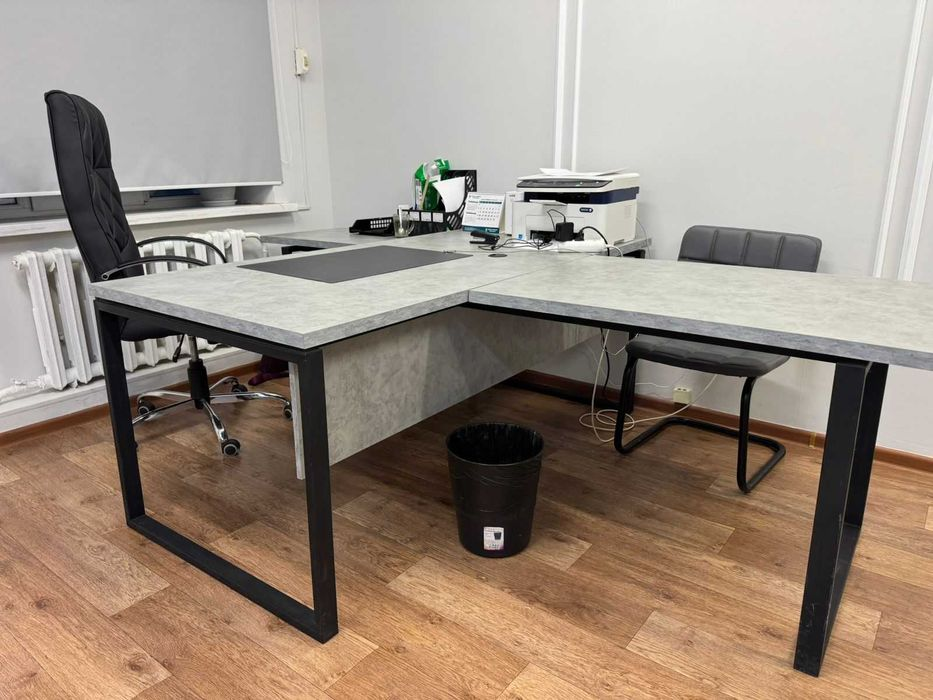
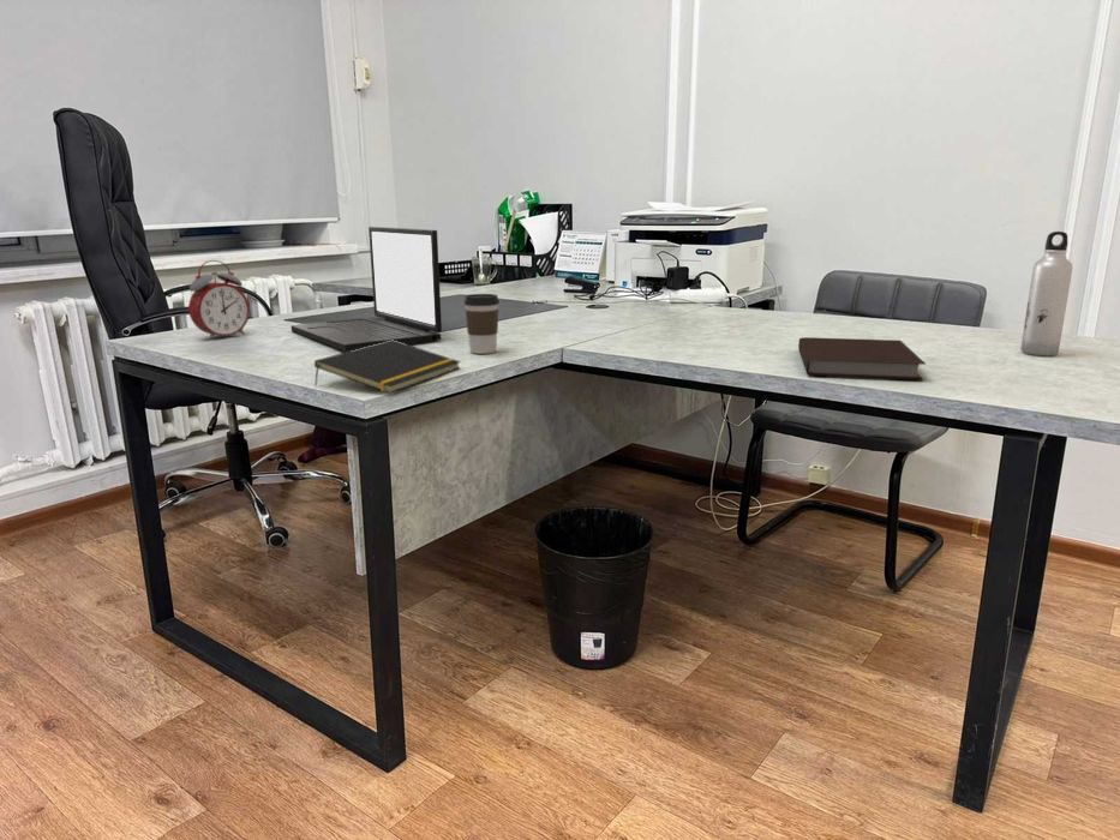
+ water bottle [1019,230,1073,356]
+ notepad [313,340,462,395]
+ notebook [797,336,927,382]
+ alarm clock [187,259,251,340]
+ laptop [291,226,443,353]
+ coffee cup [462,293,501,355]
